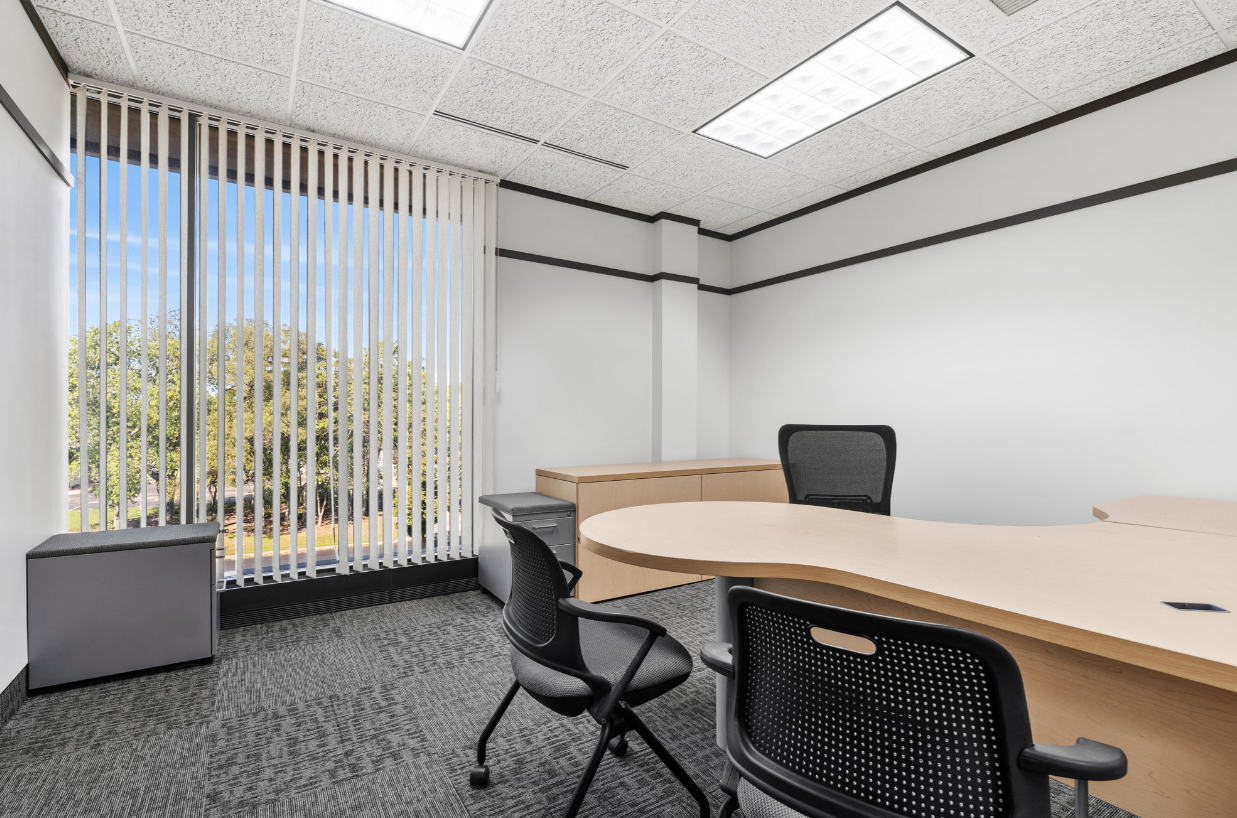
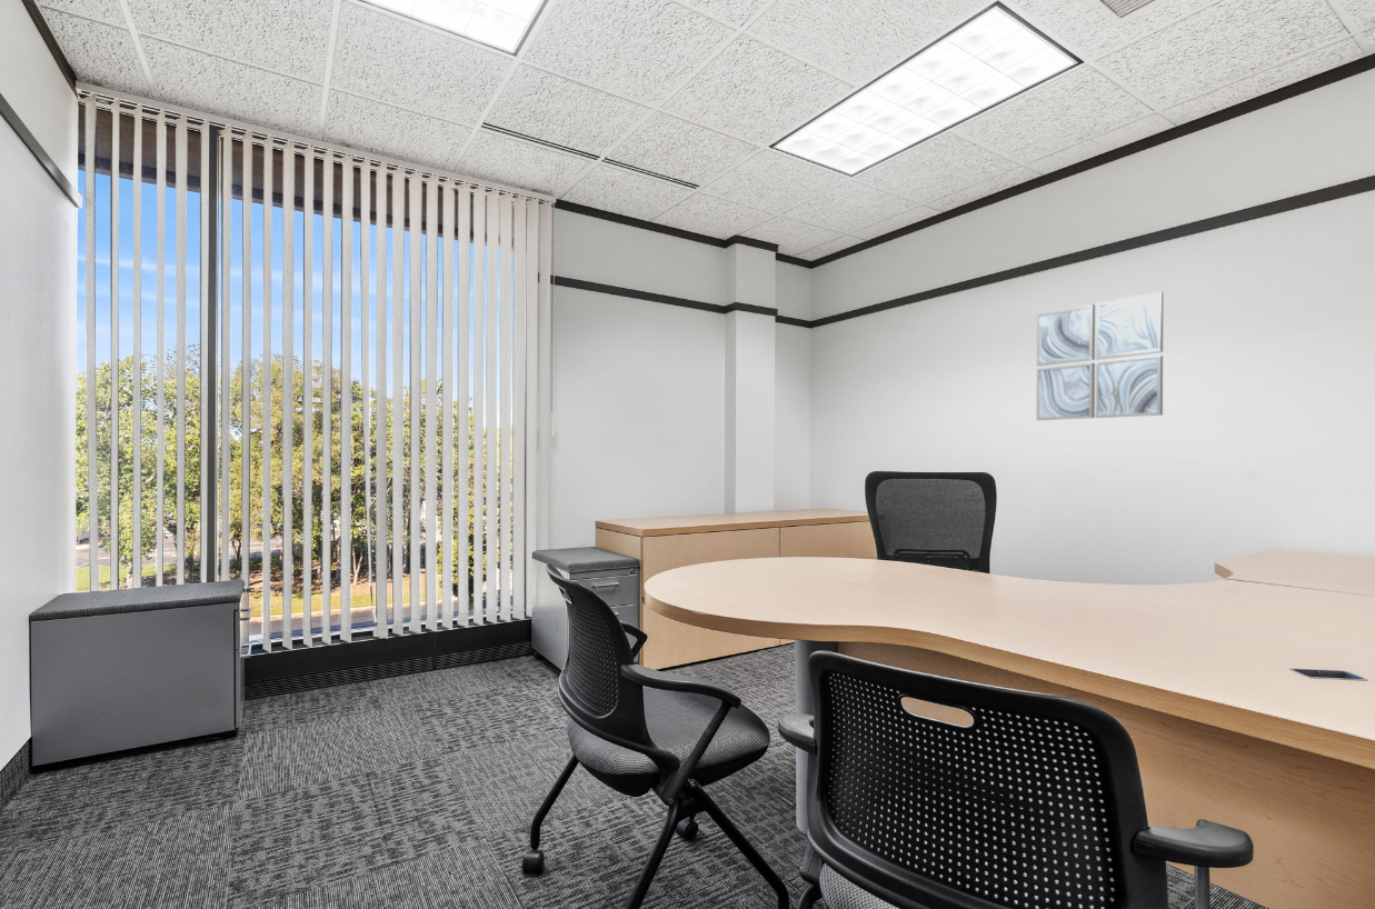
+ wall art [1036,291,1164,421]
